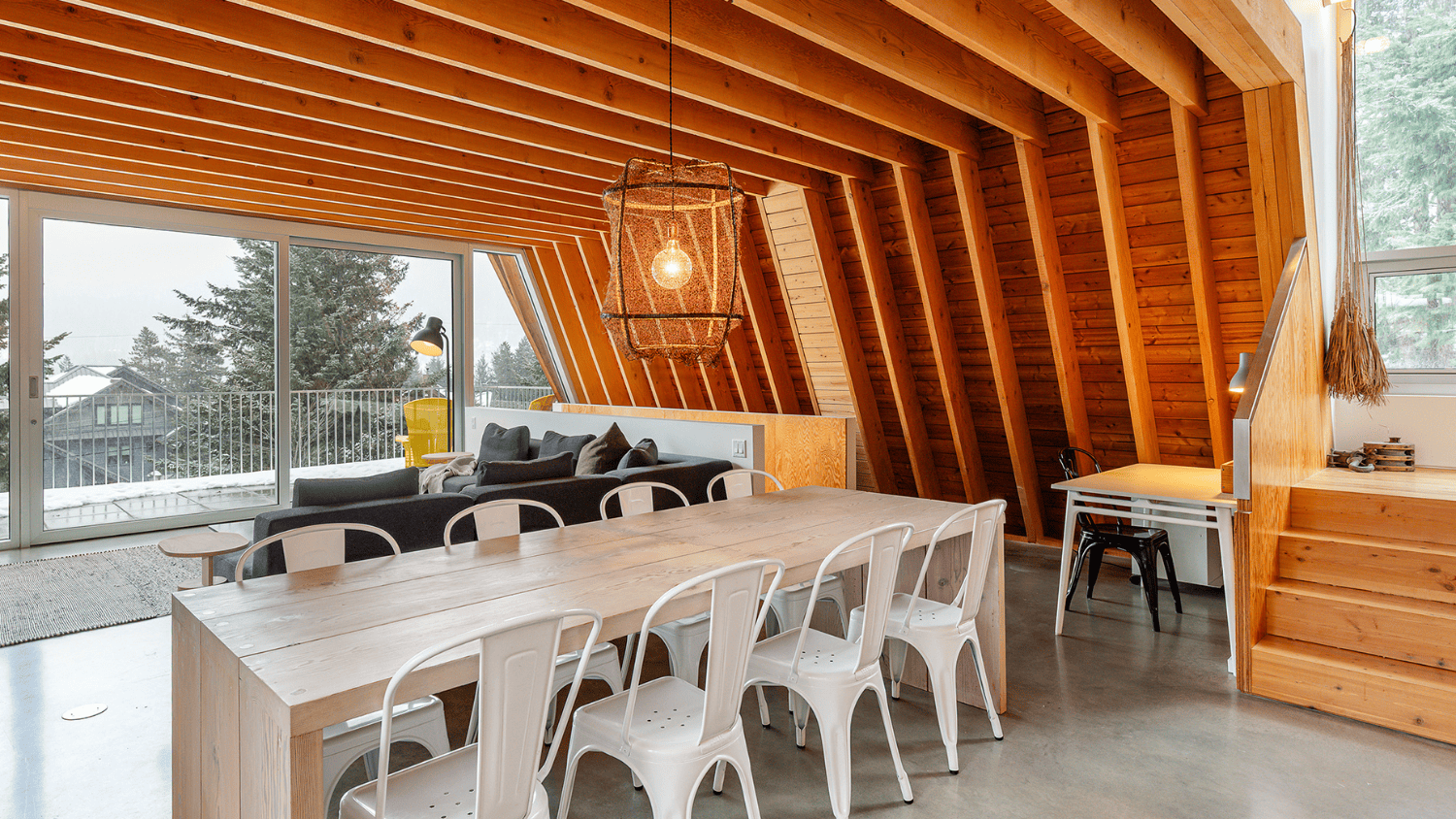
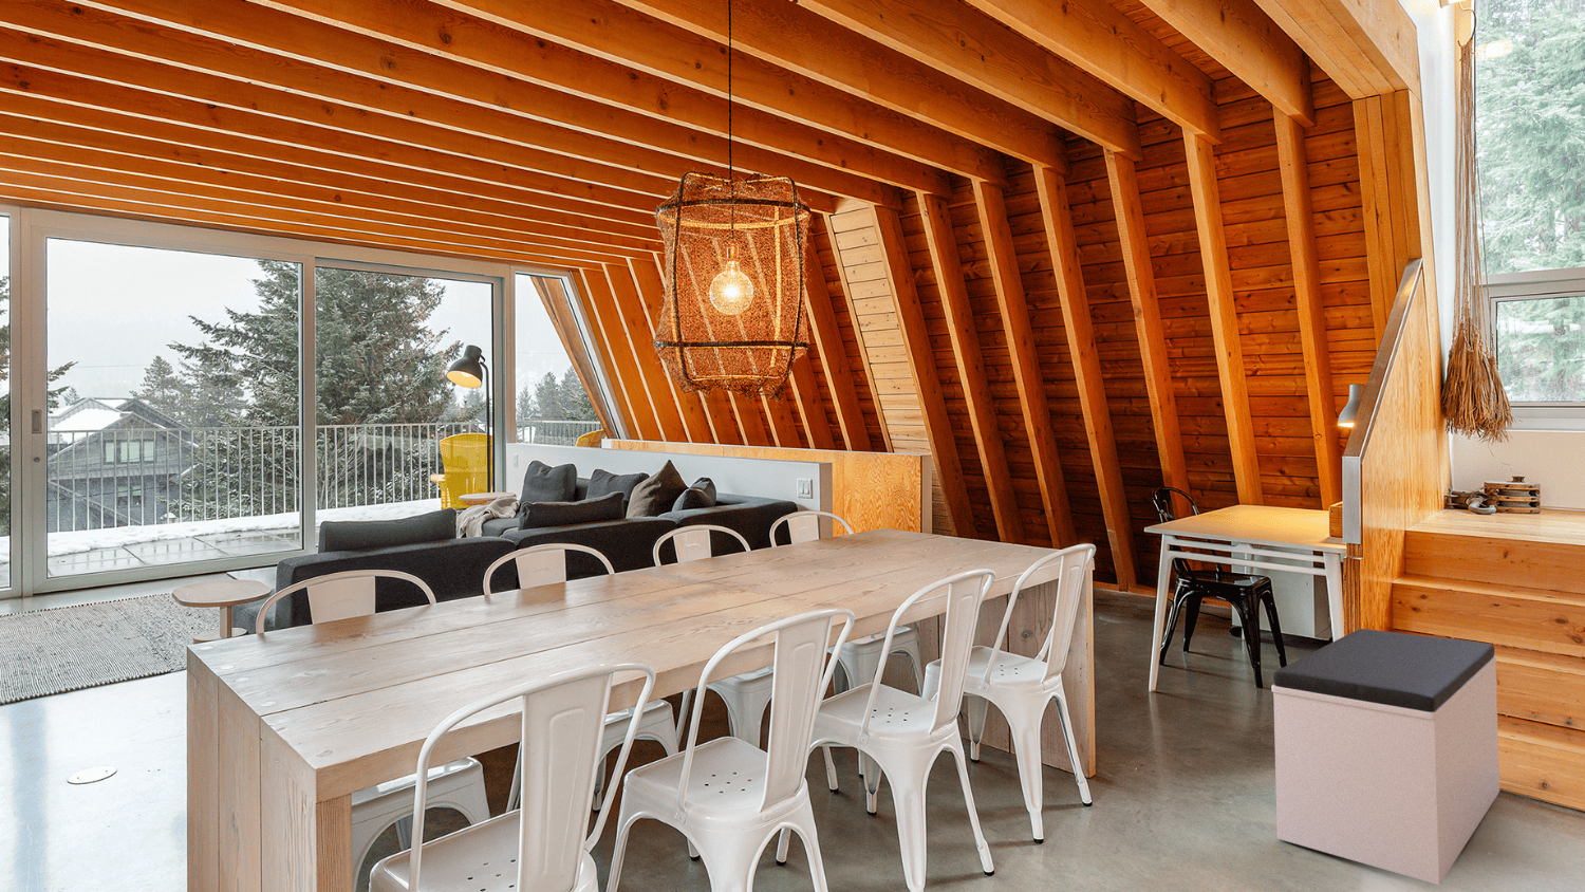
+ bench [1271,627,1500,885]
